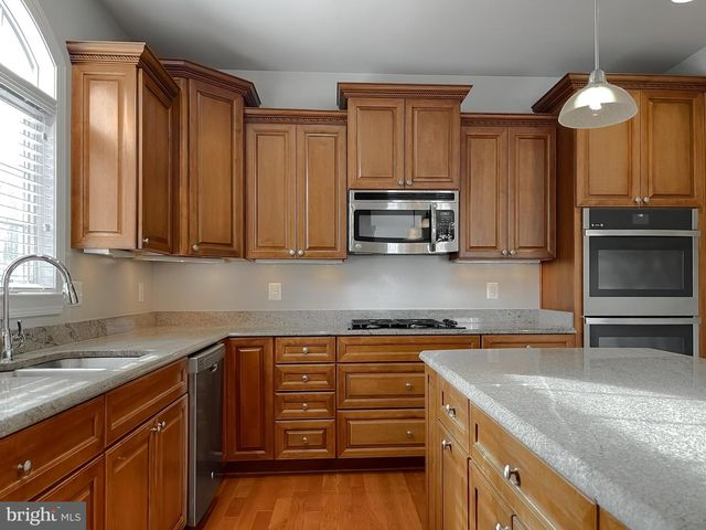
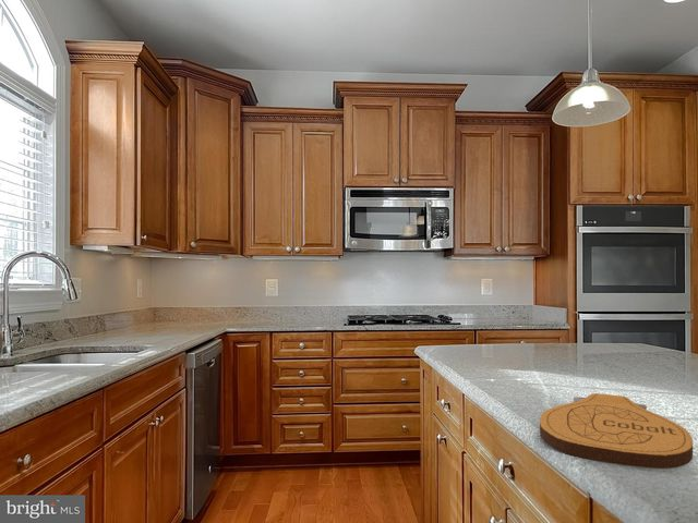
+ key chain [539,392,694,470]
